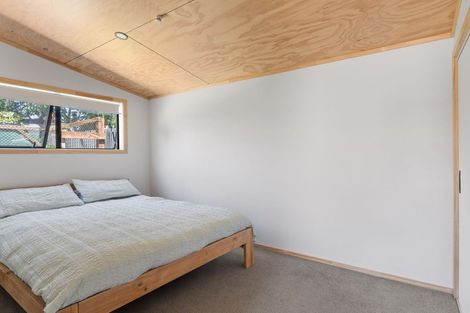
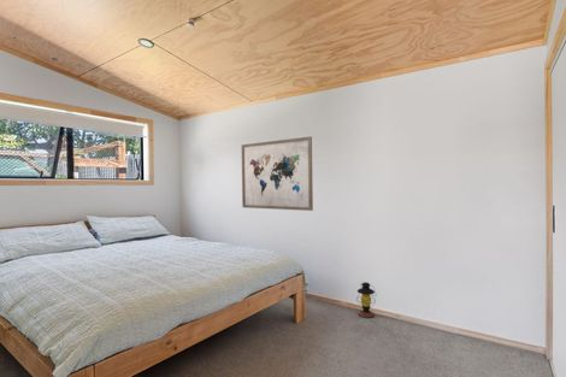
+ lantern [355,281,378,319]
+ wall art [241,136,314,212]
